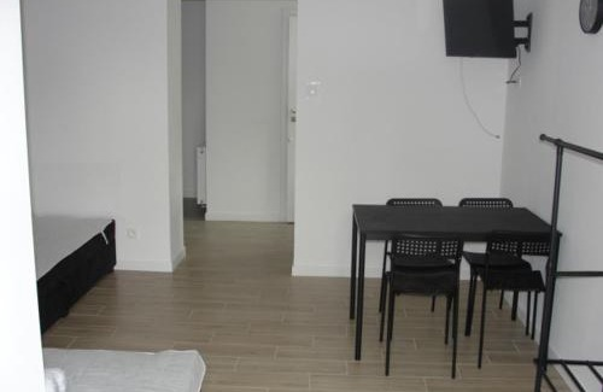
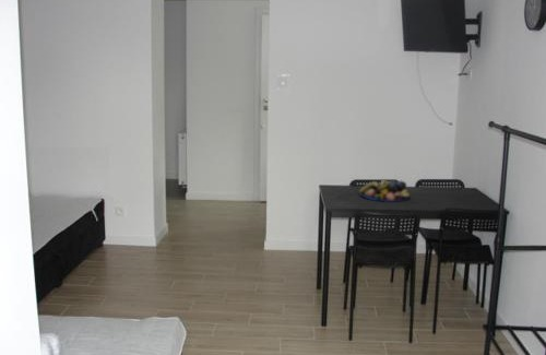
+ fruit bowl [358,178,412,203]
